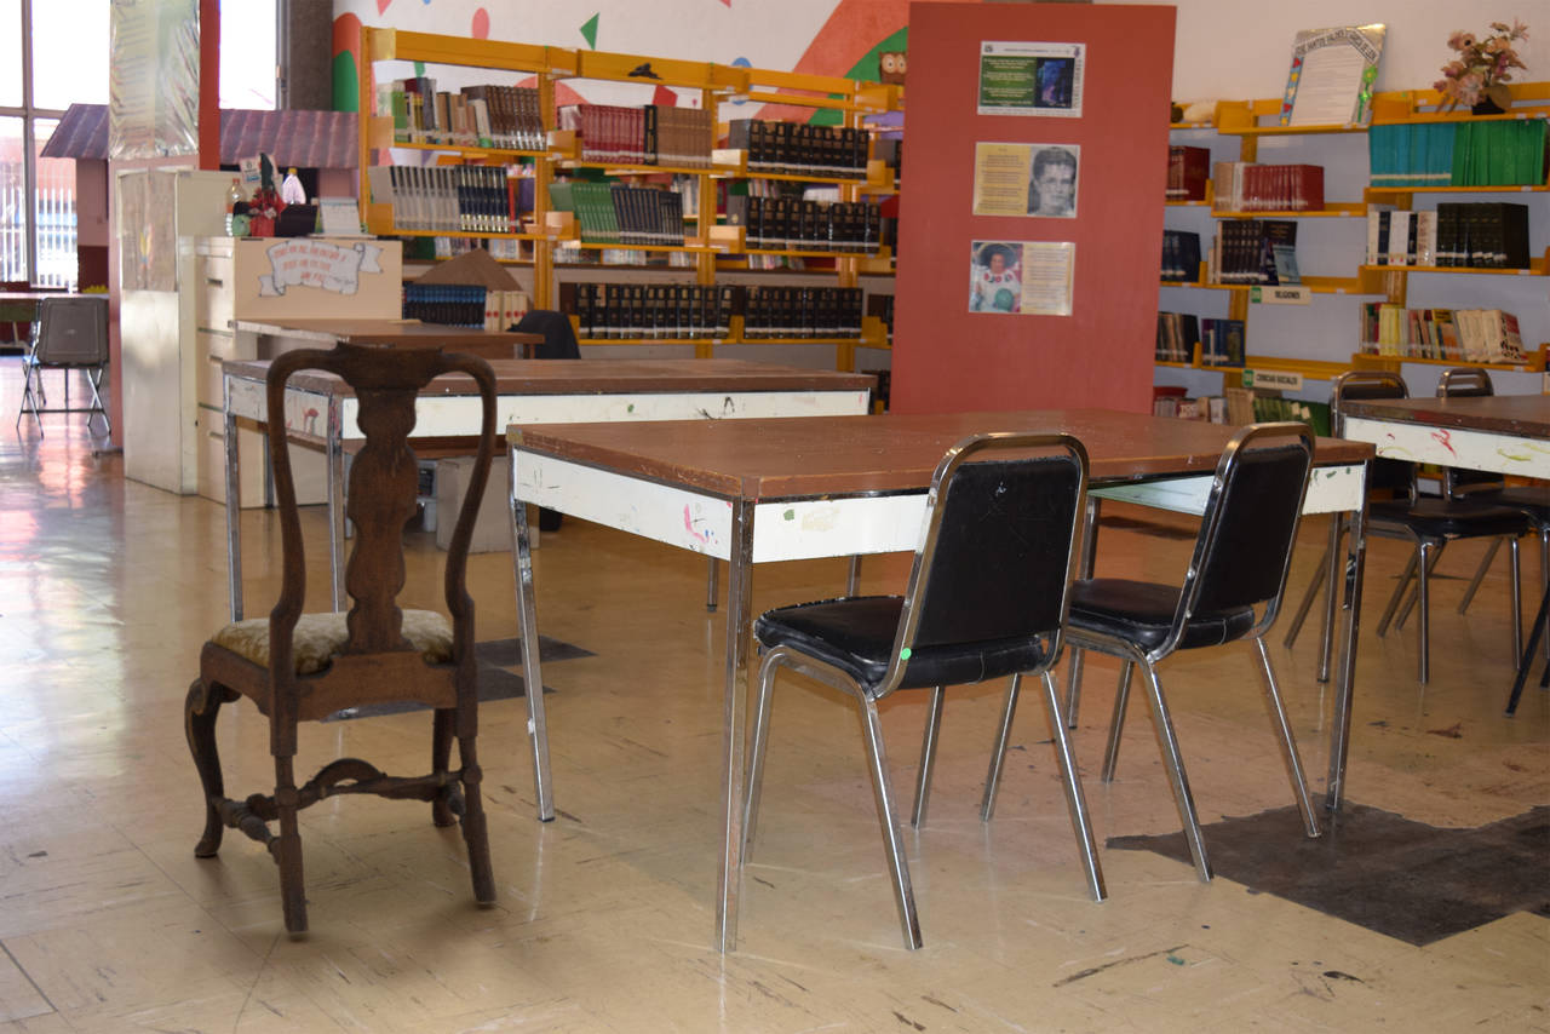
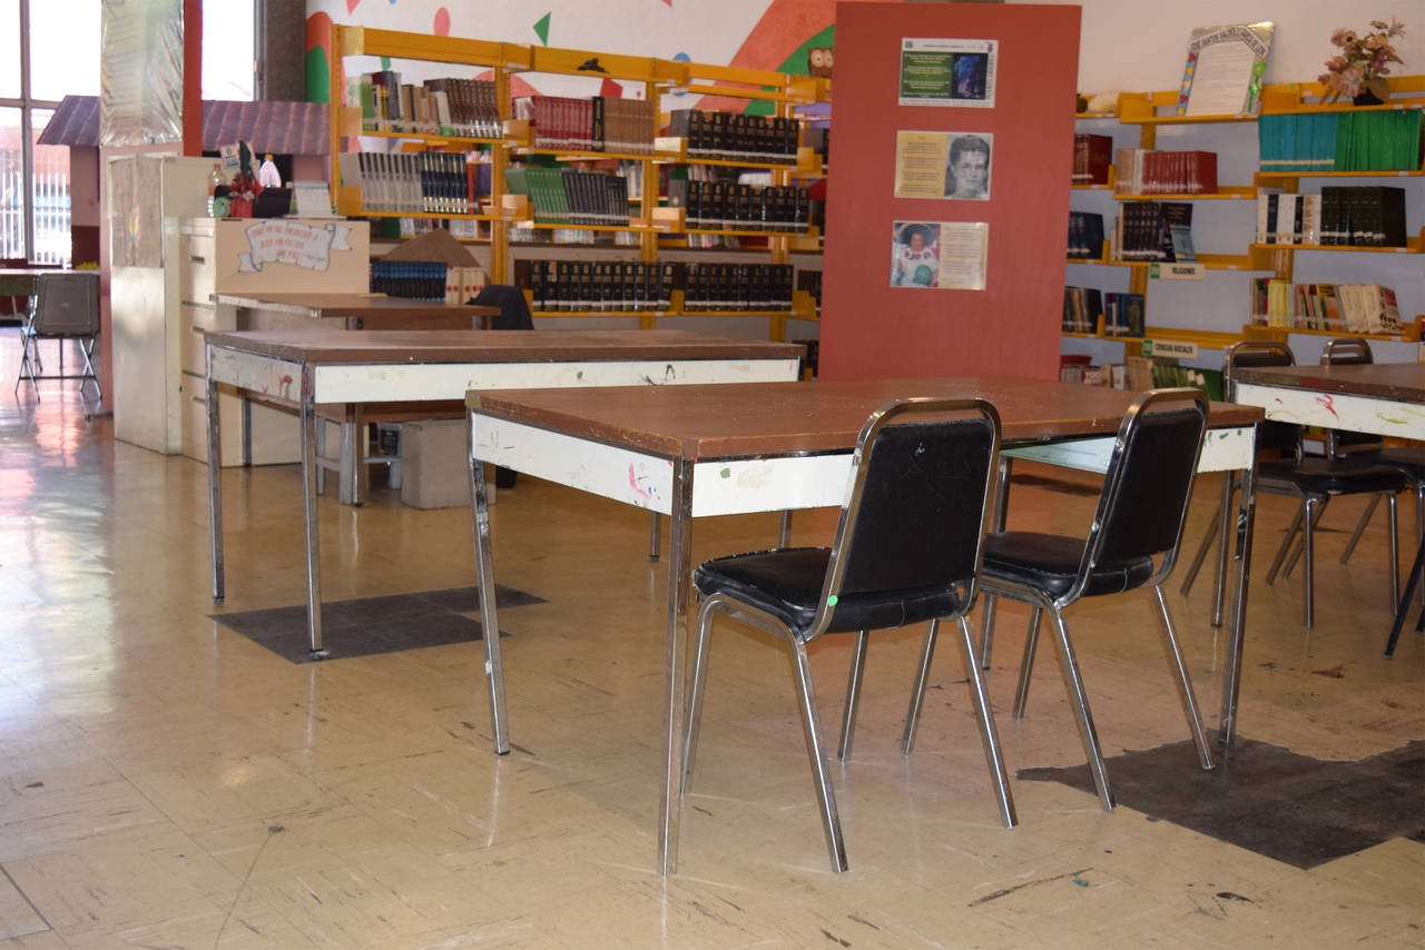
- dining chair [183,338,499,936]
